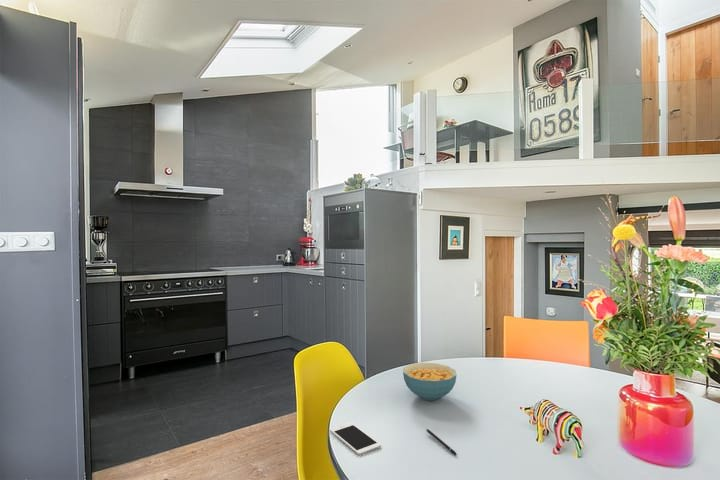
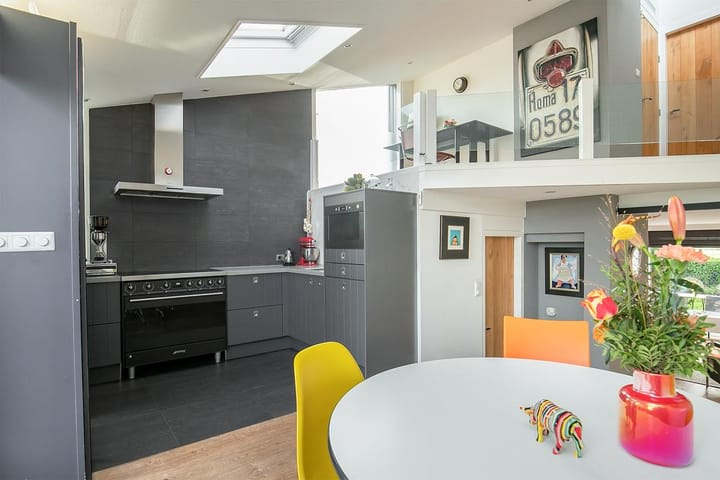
- cell phone [329,421,382,456]
- pen [426,428,458,456]
- cereal bowl [402,362,457,402]
